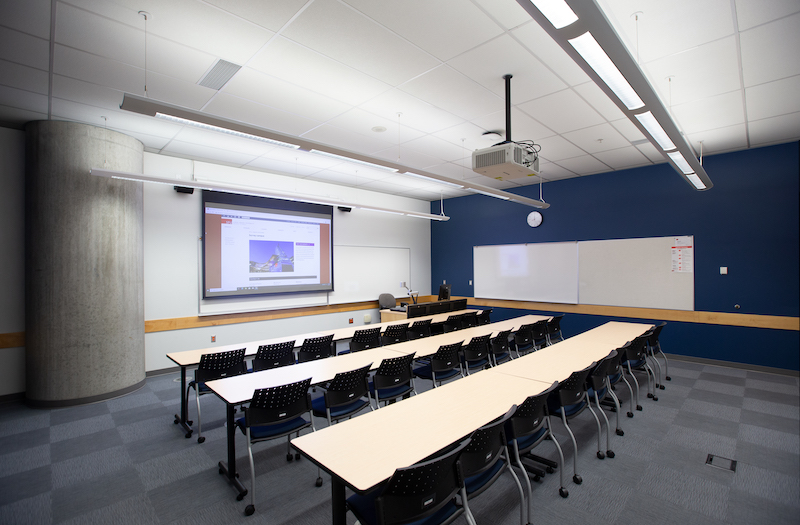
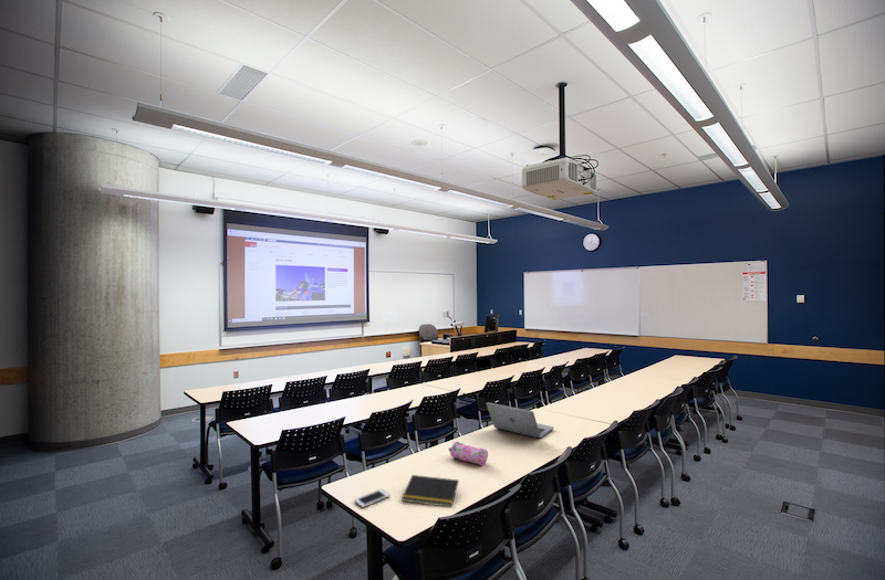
+ laptop [486,401,554,440]
+ notepad [400,474,460,507]
+ cell phone [353,488,391,509]
+ pencil case [448,441,489,467]
